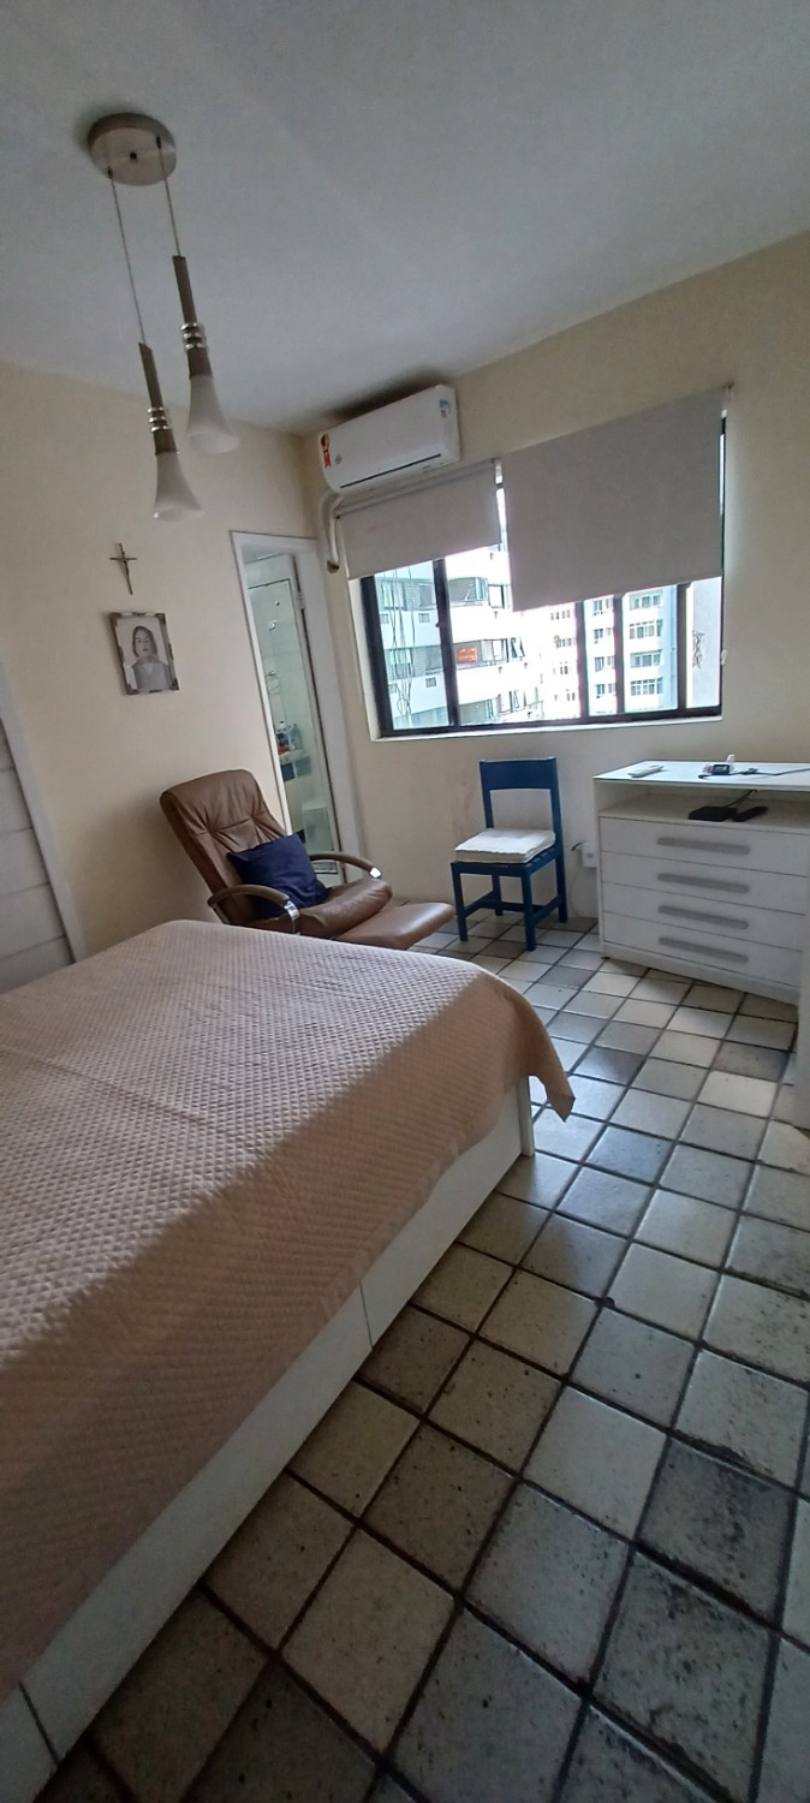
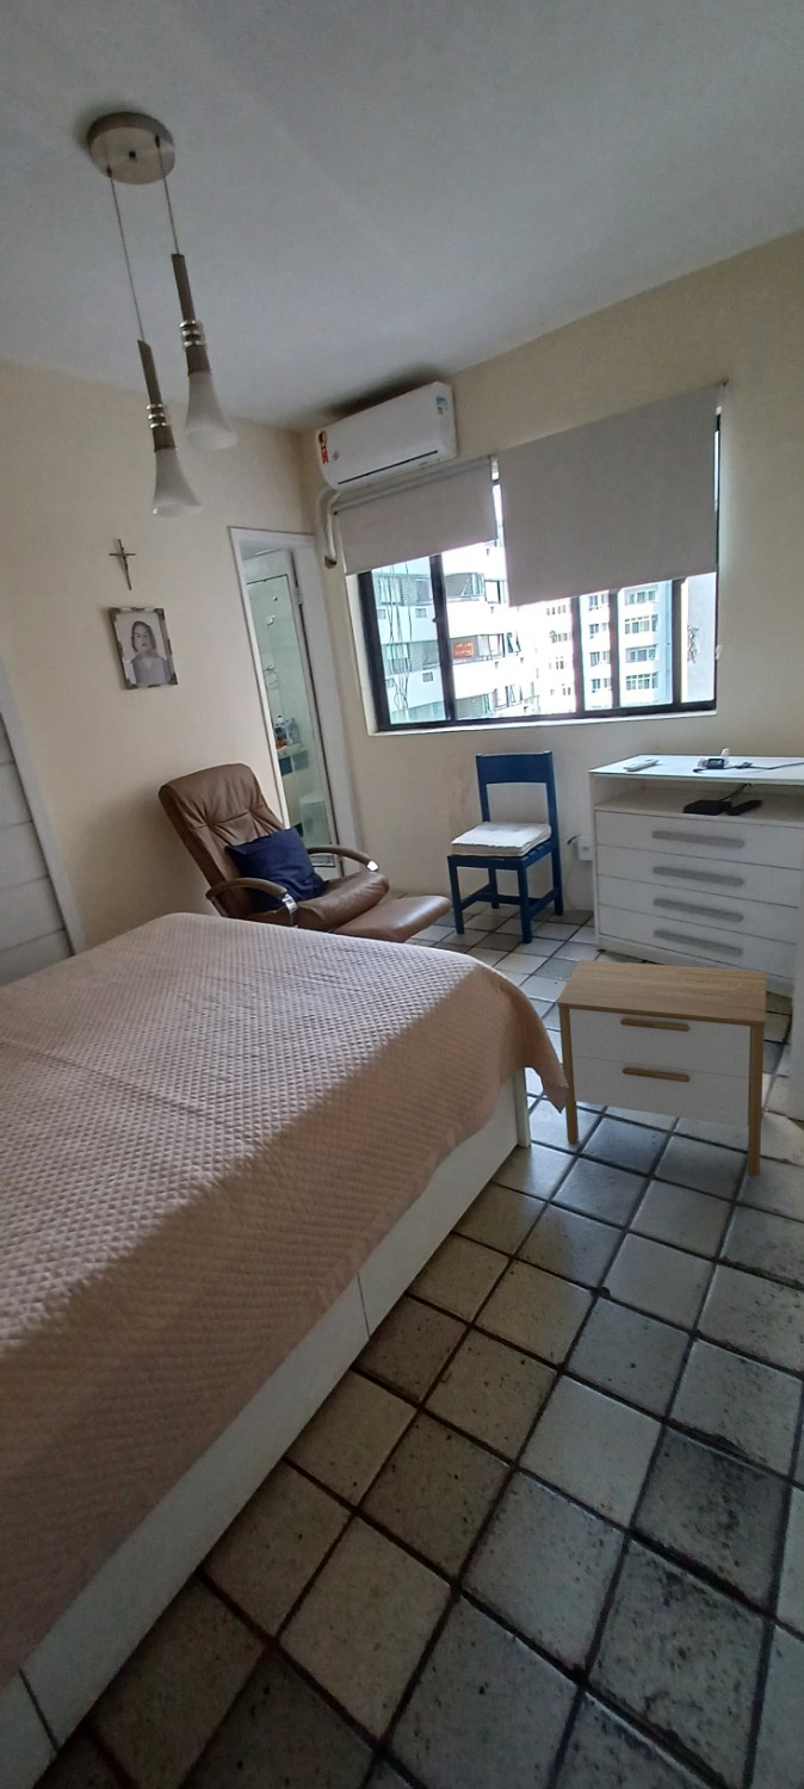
+ nightstand [556,959,767,1176]
